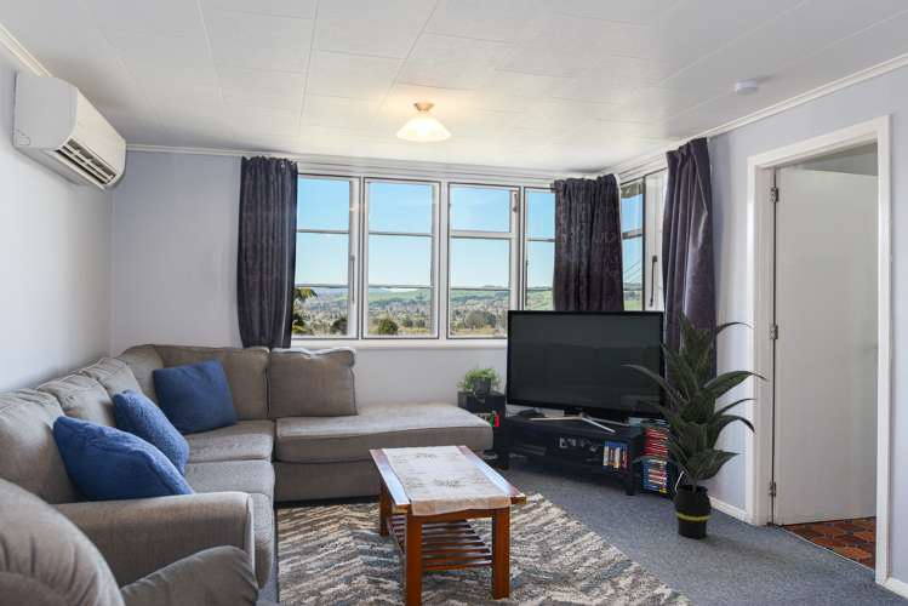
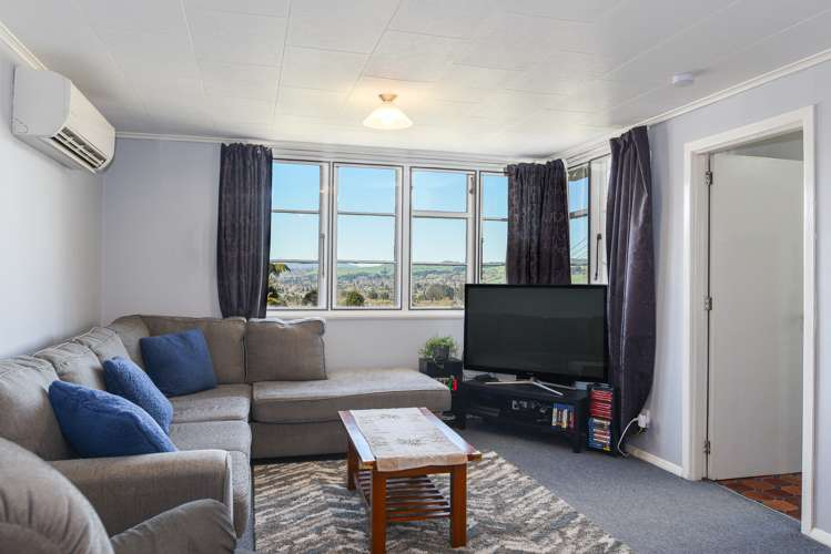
- indoor plant [621,309,770,539]
